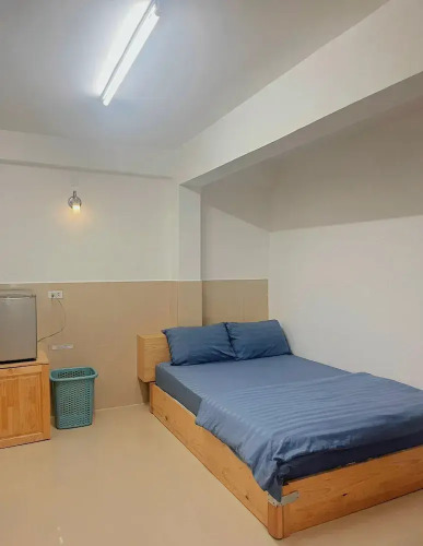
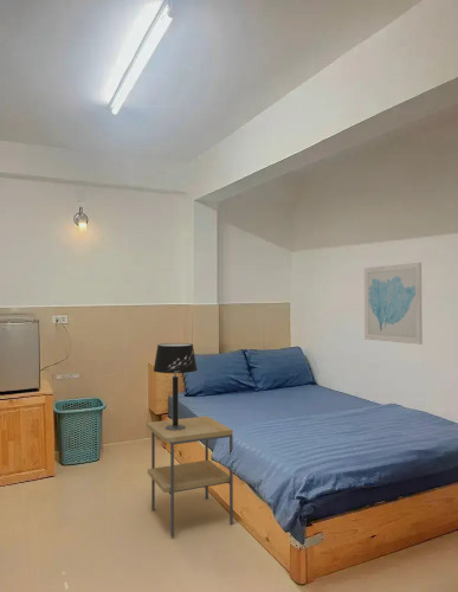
+ wall art [363,262,424,346]
+ table lamp [153,342,198,431]
+ side table [146,414,234,538]
